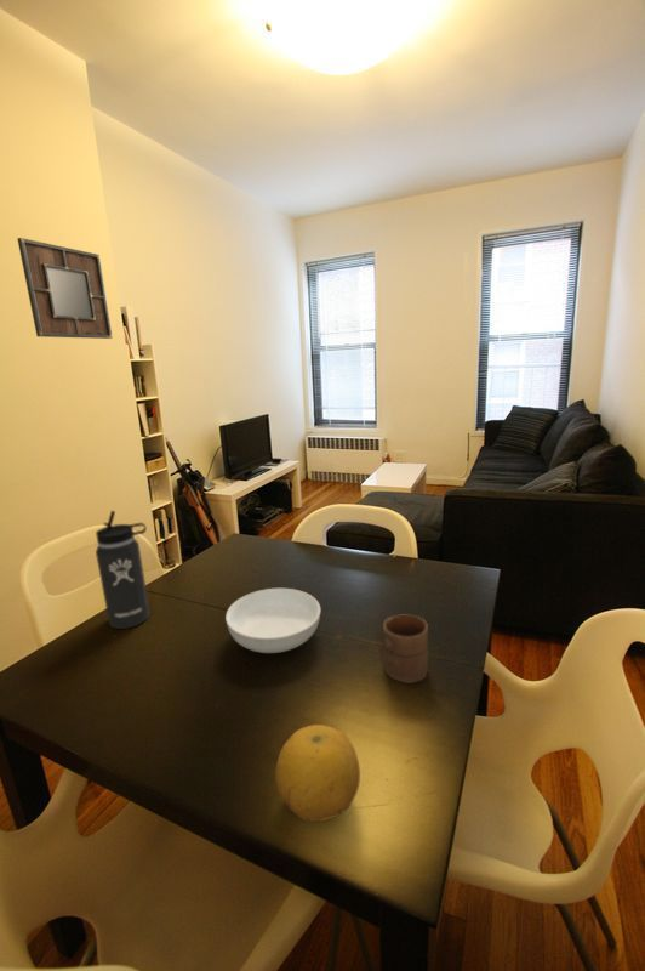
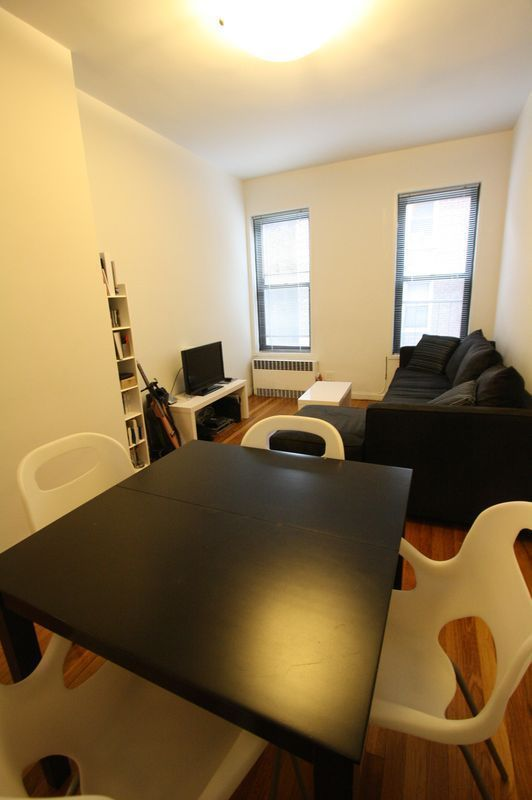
- thermos bottle [95,510,152,630]
- serving bowl [224,587,321,654]
- home mirror [16,237,114,340]
- cup [381,614,429,685]
- fruit [274,723,361,823]
